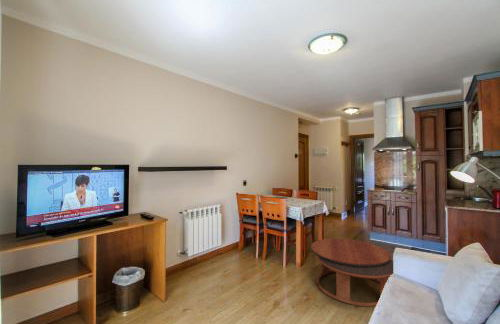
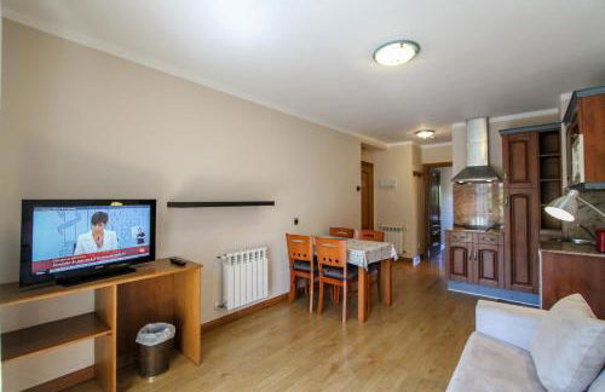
- coffee table [310,238,394,307]
